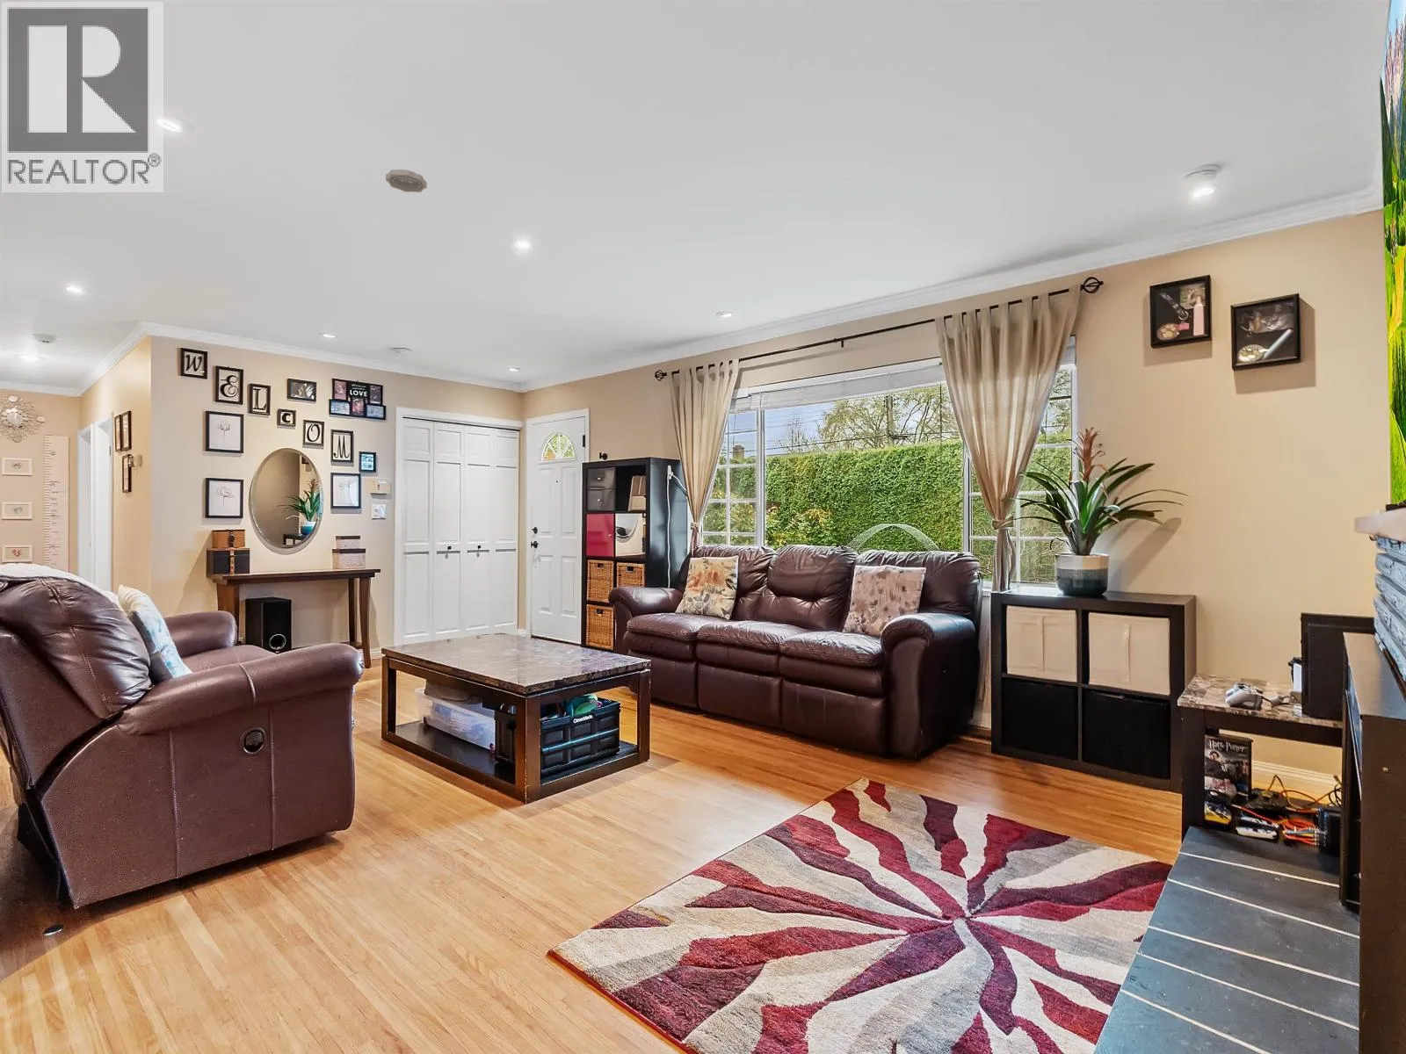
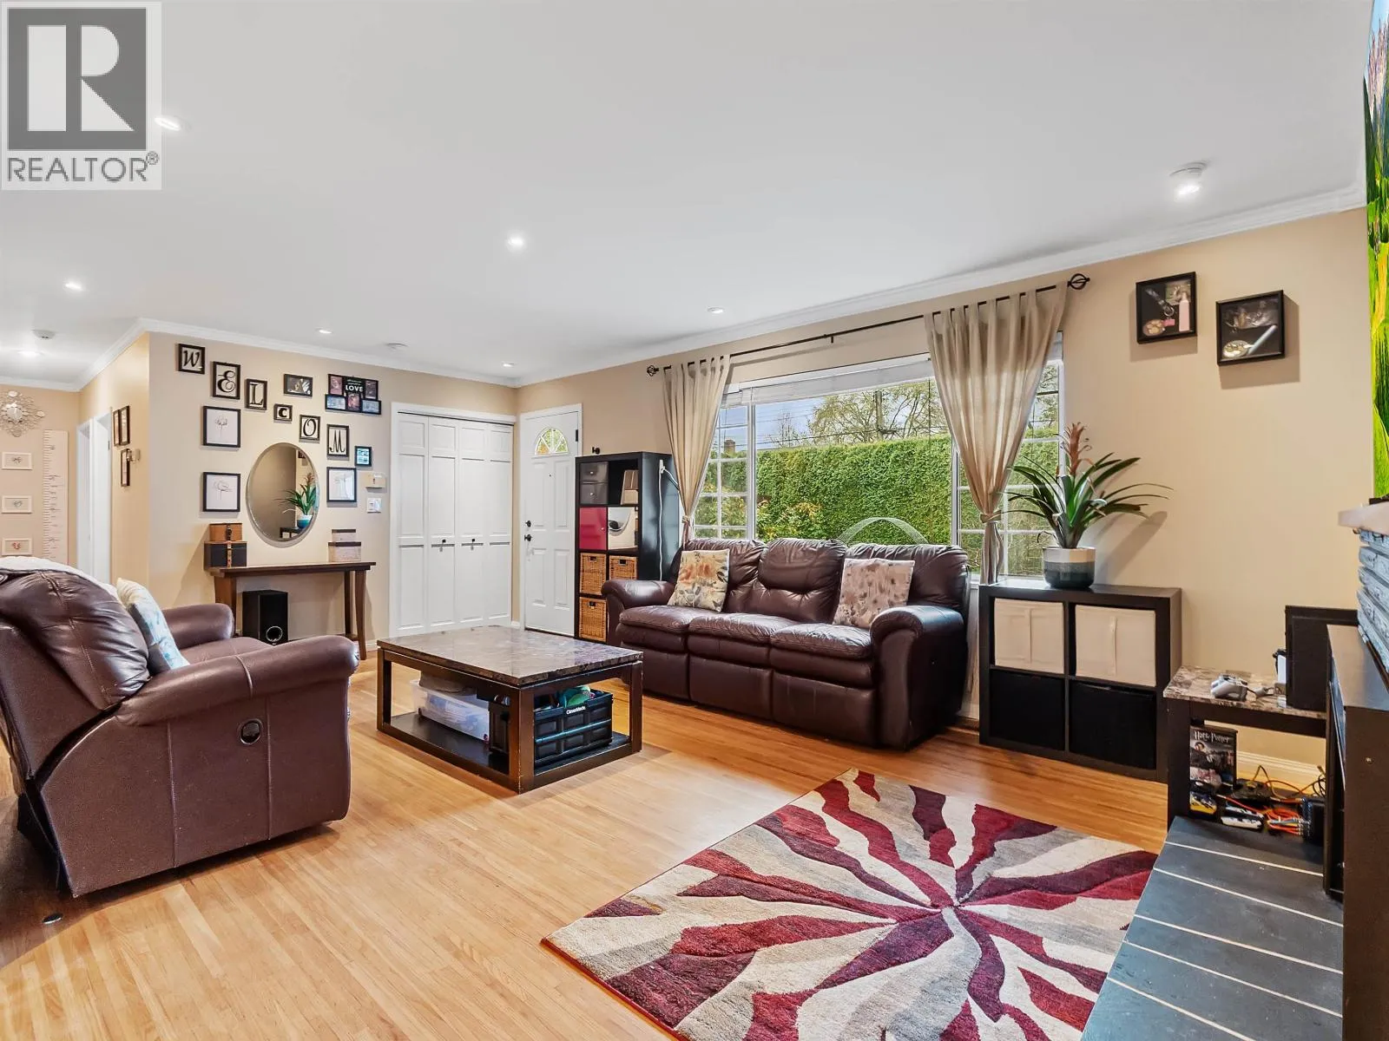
- smoke detector [385,168,428,194]
